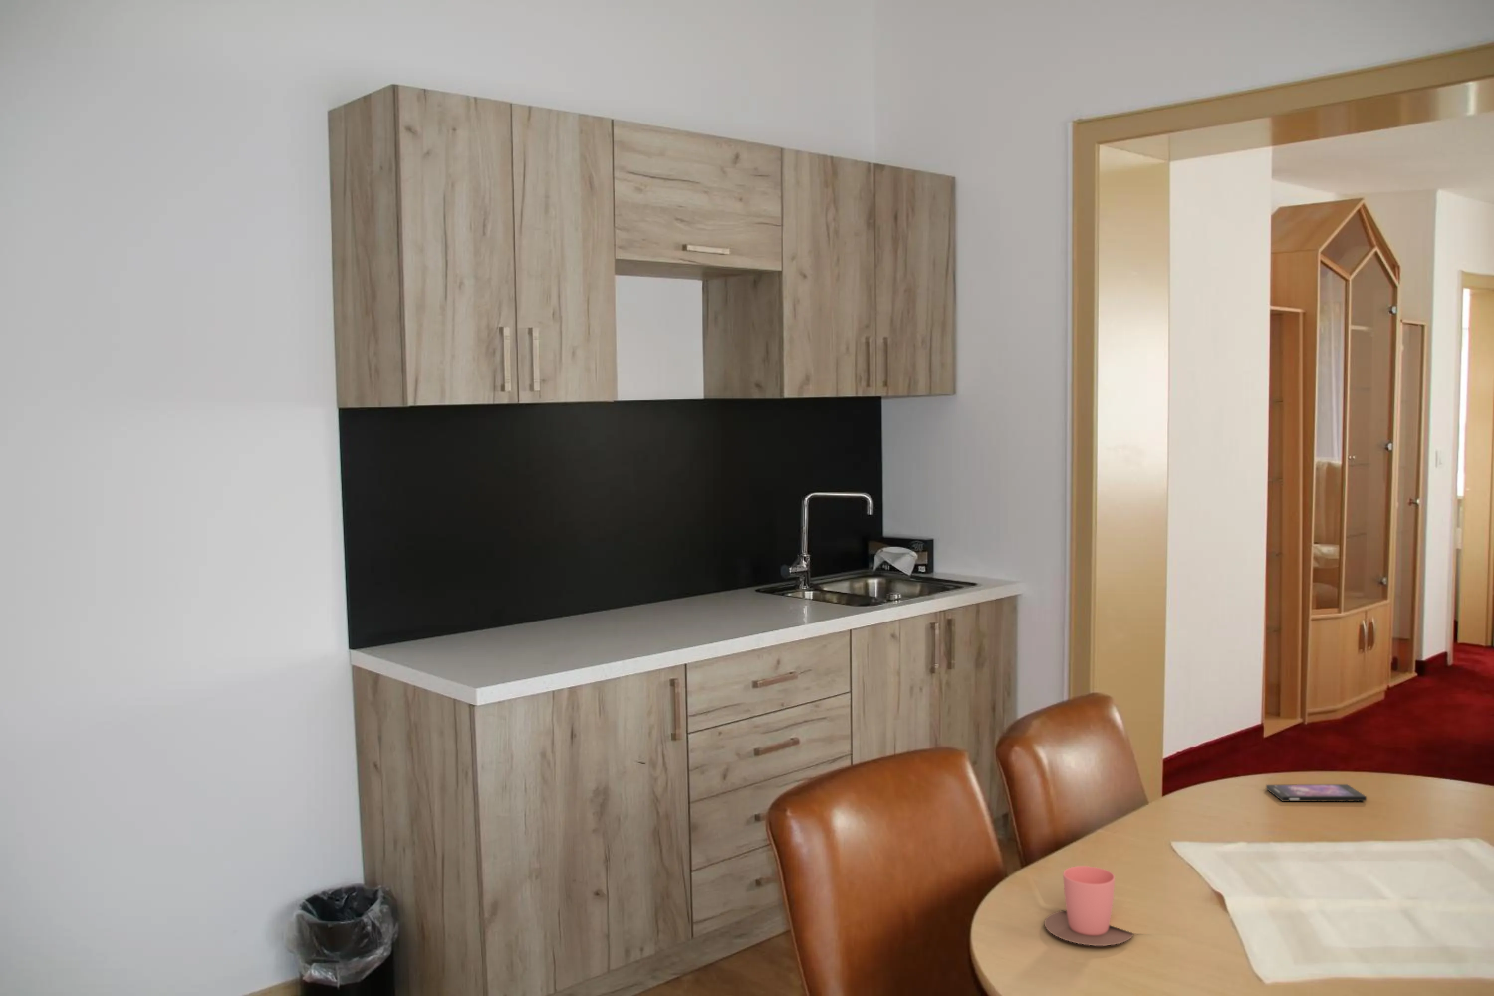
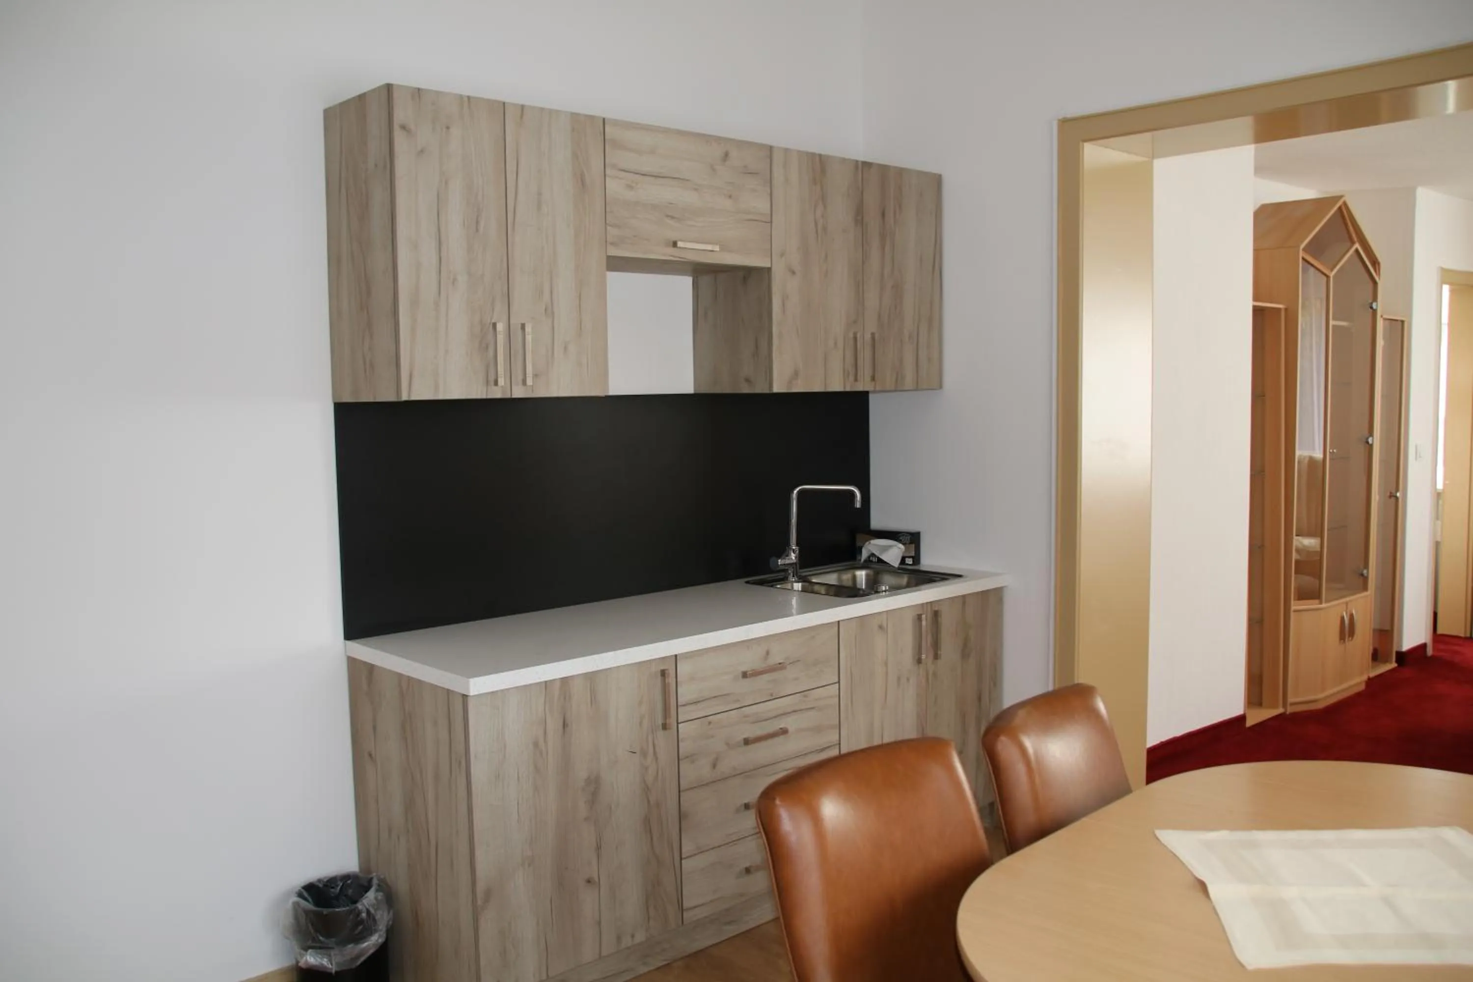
- cup [1044,866,1135,946]
- smartphone [1266,784,1367,801]
